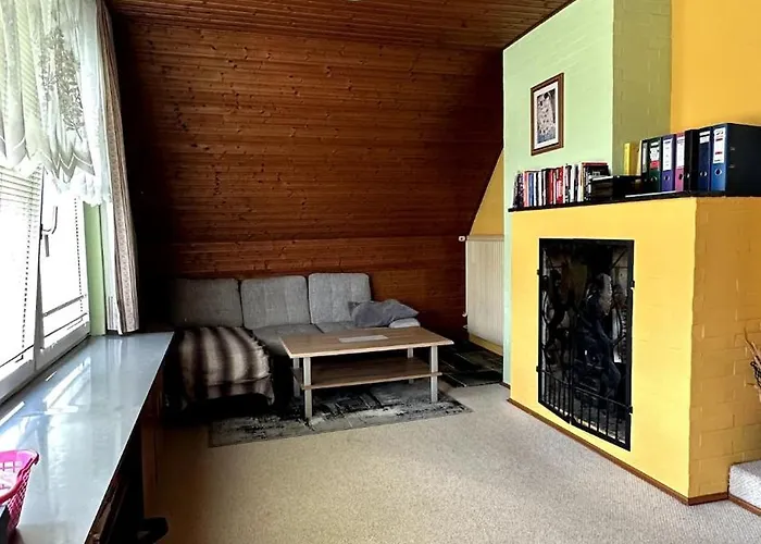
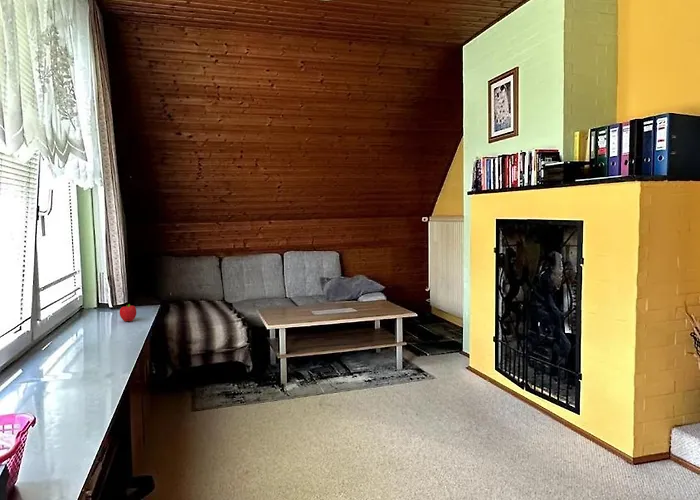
+ fruit [119,303,137,322]
